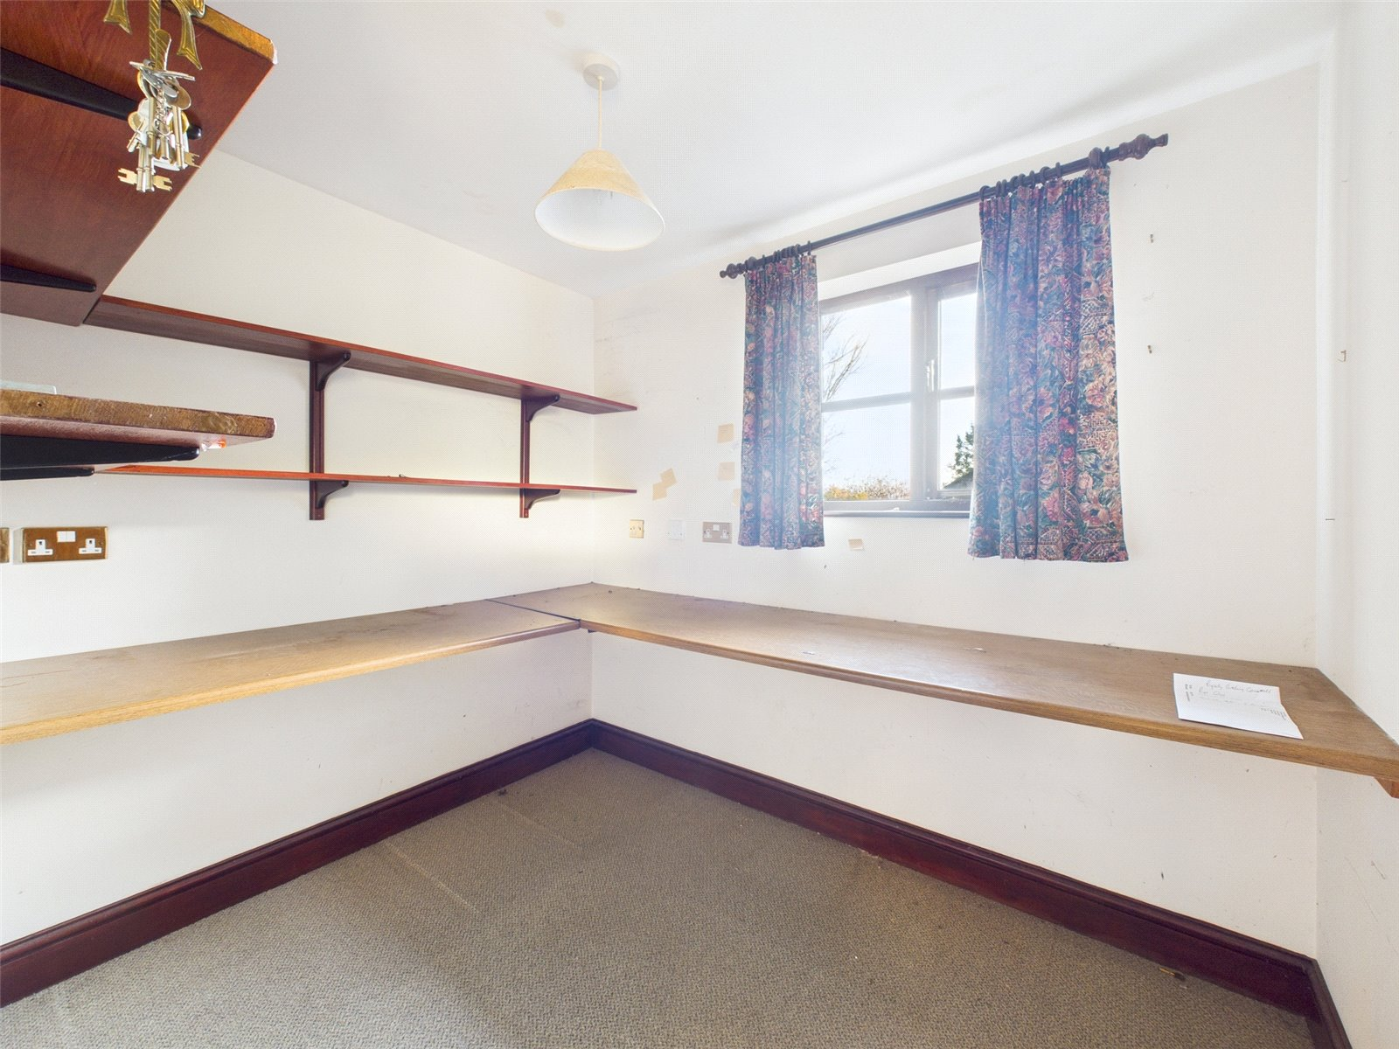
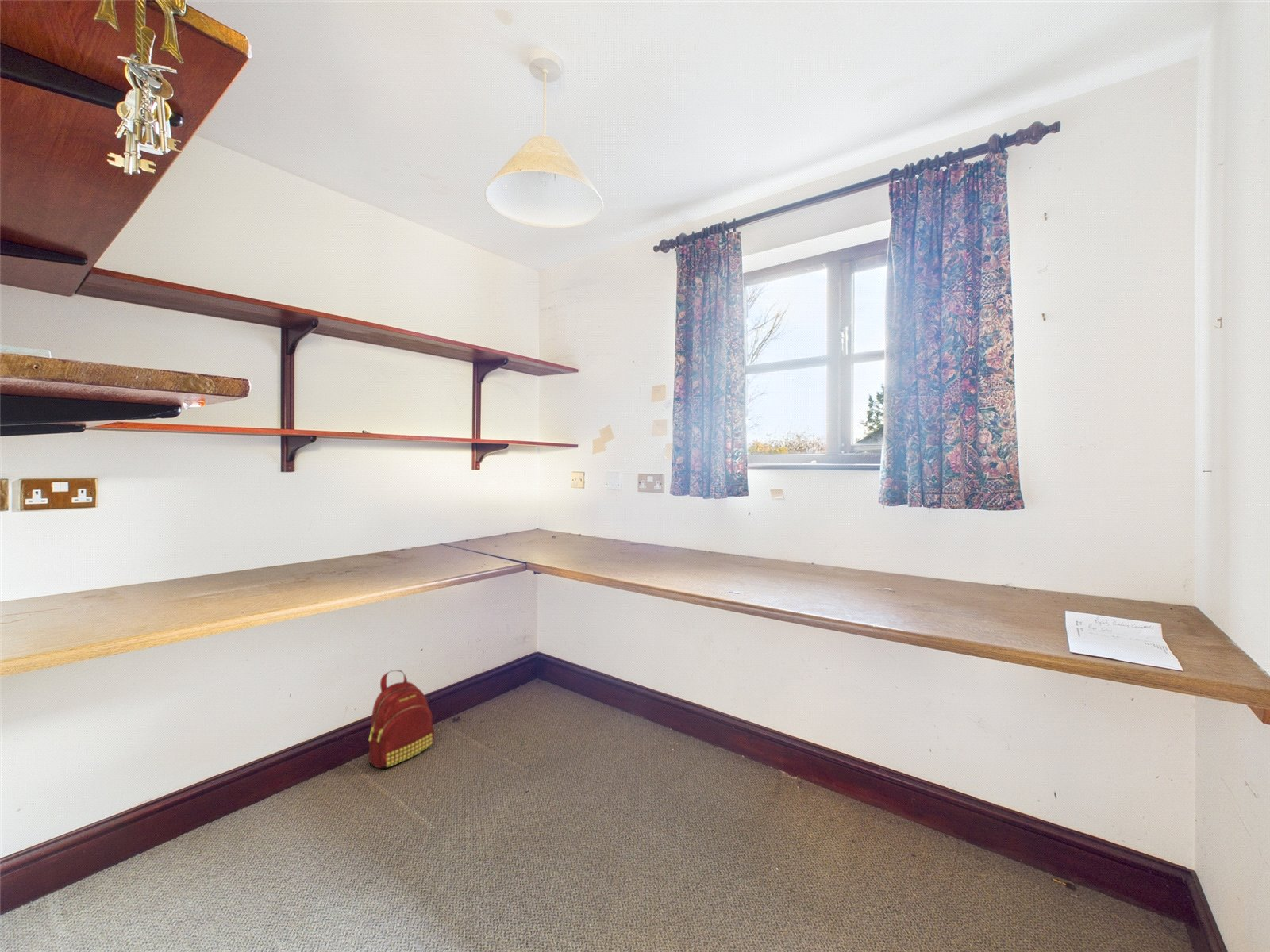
+ backpack [368,670,435,770]
